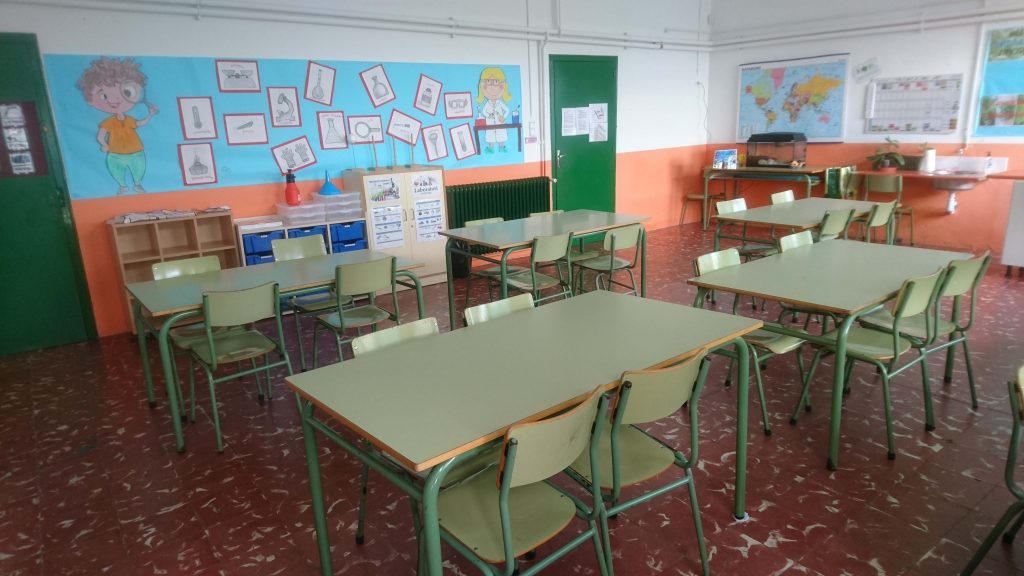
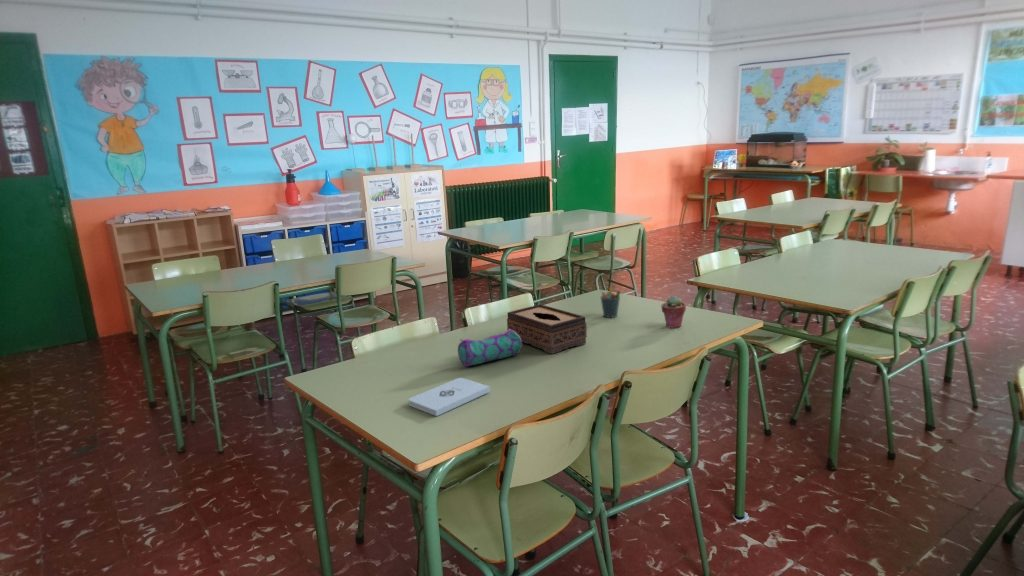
+ pencil case [457,329,523,367]
+ tissue box [506,303,588,355]
+ potted succulent [660,295,687,329]
+ pen holder [598,285,622,319]
+ notepad [408,377,491,417]
